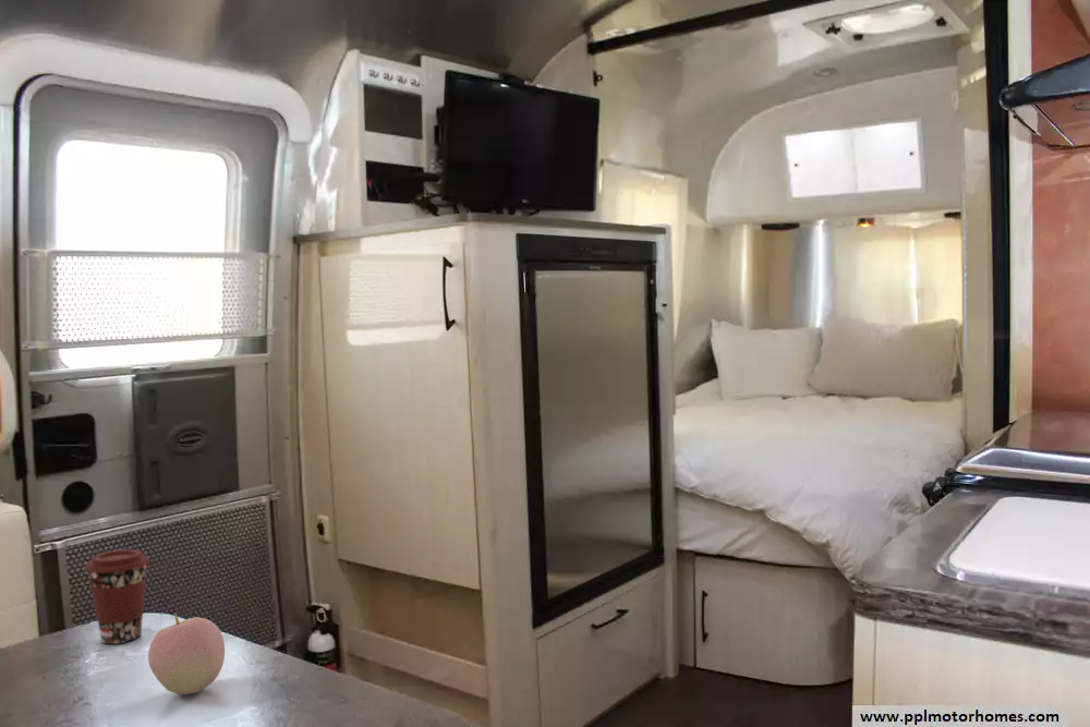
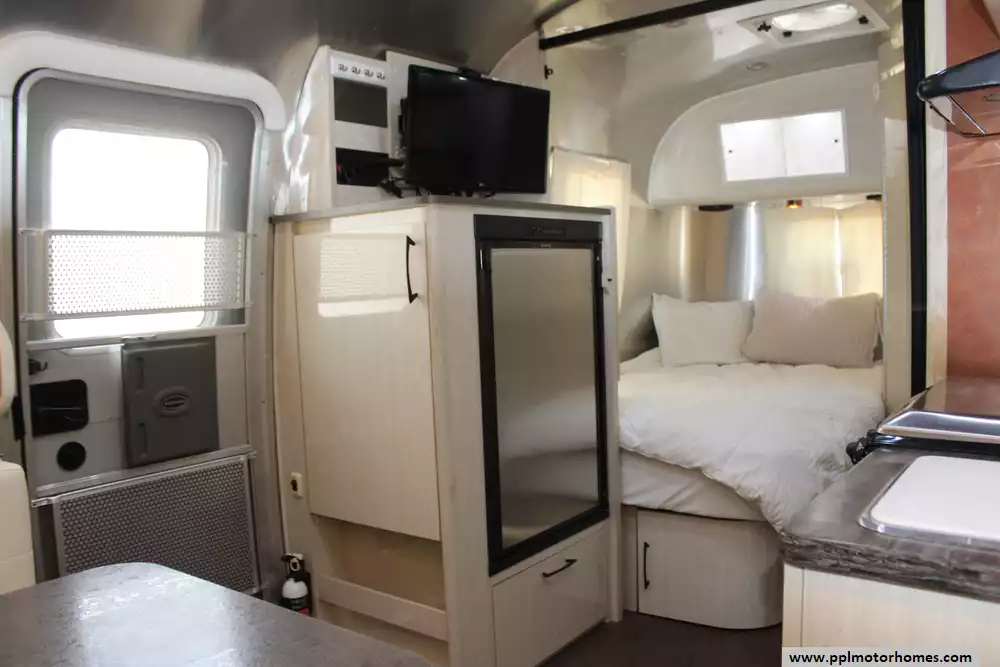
- apple [147,611,226,695]
- coffee cup [84,548,150,645]
